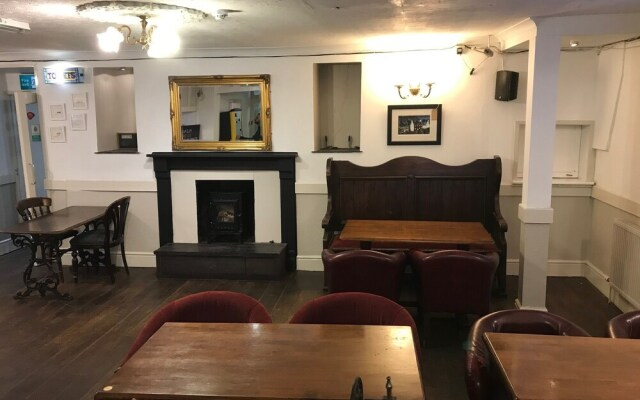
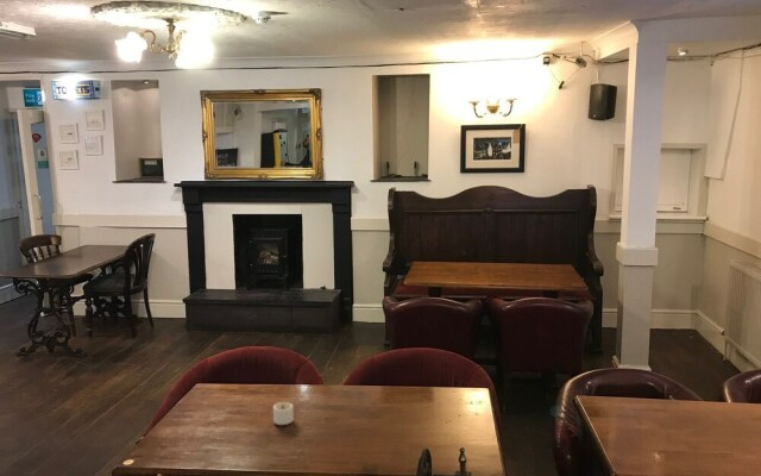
+ candle [272,401,294,426]
